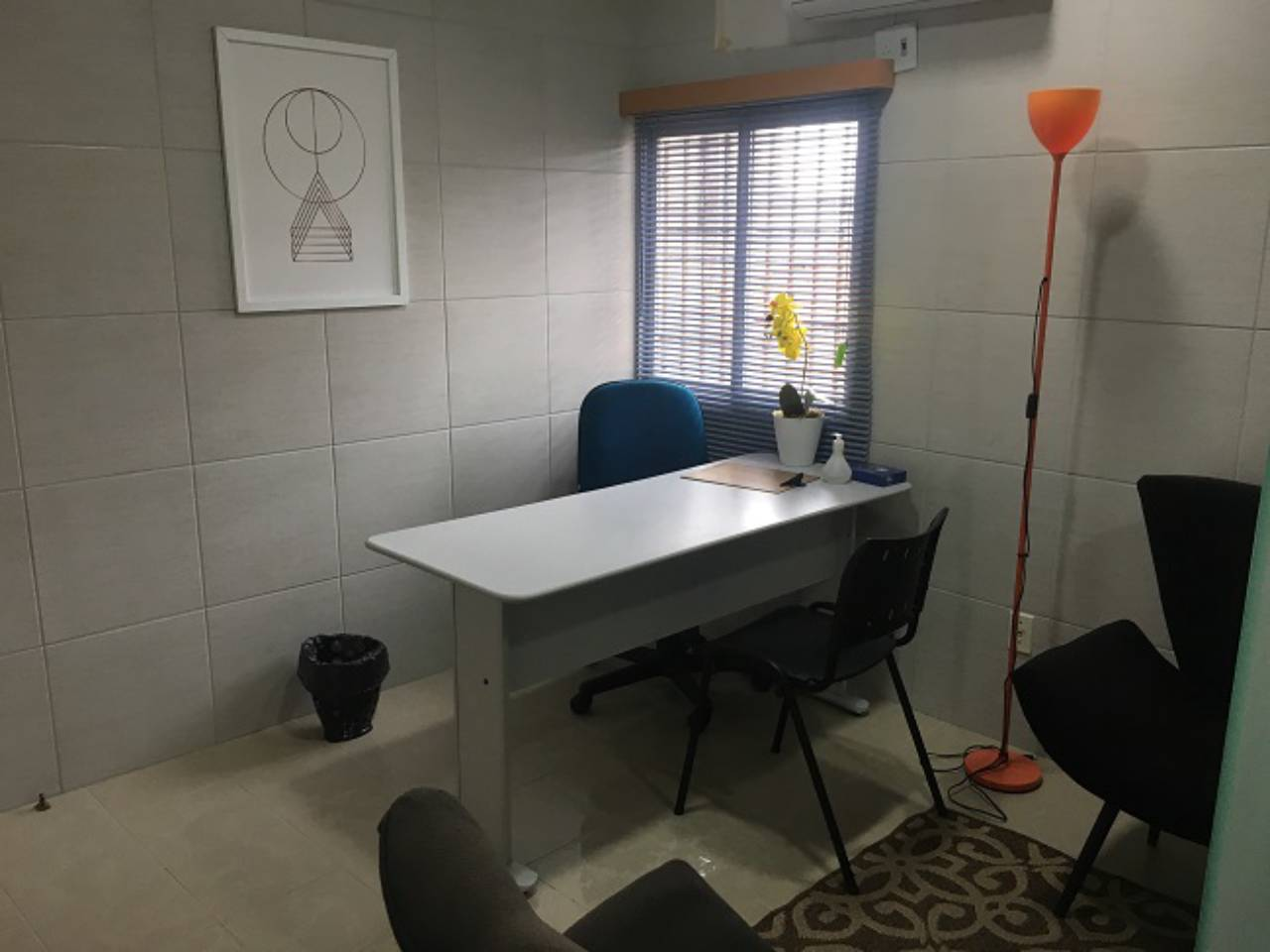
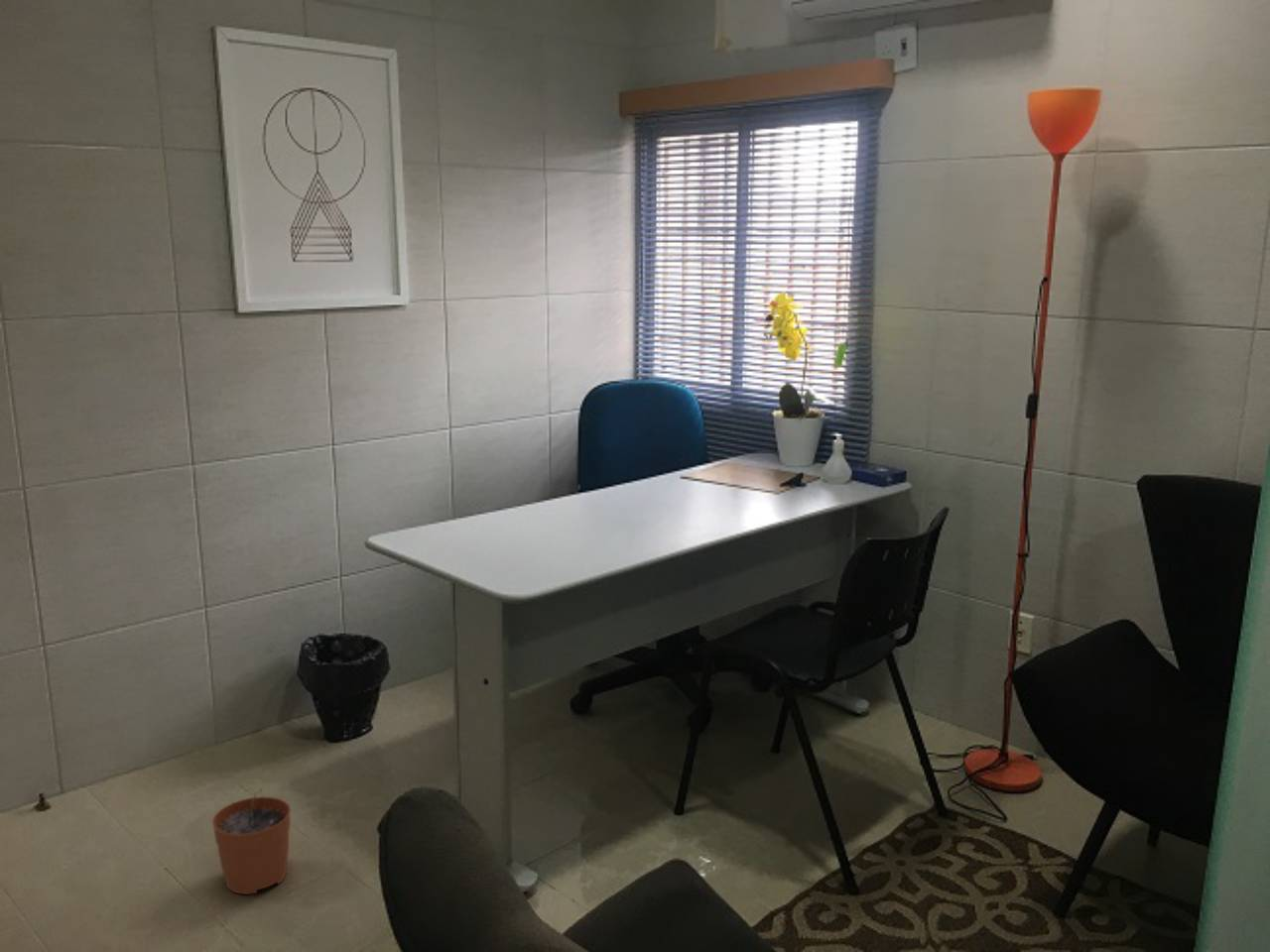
+ plant pot [211,787,292,895]
